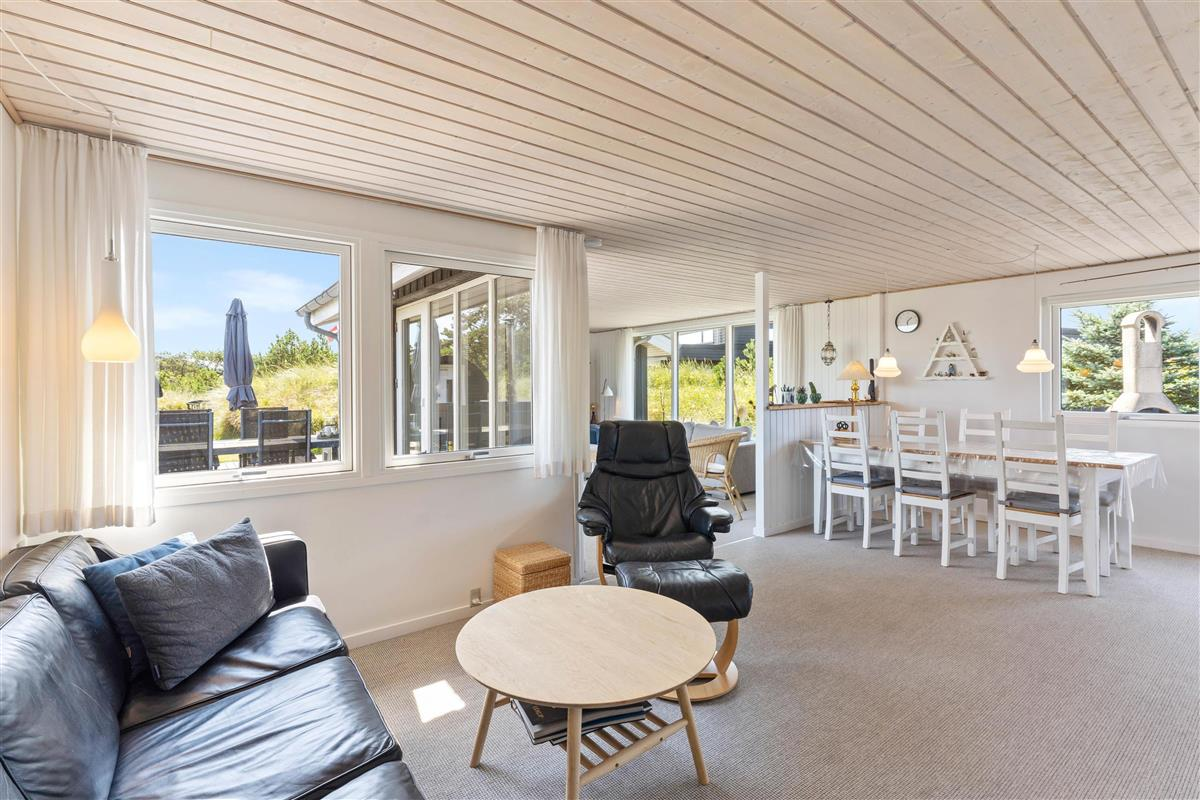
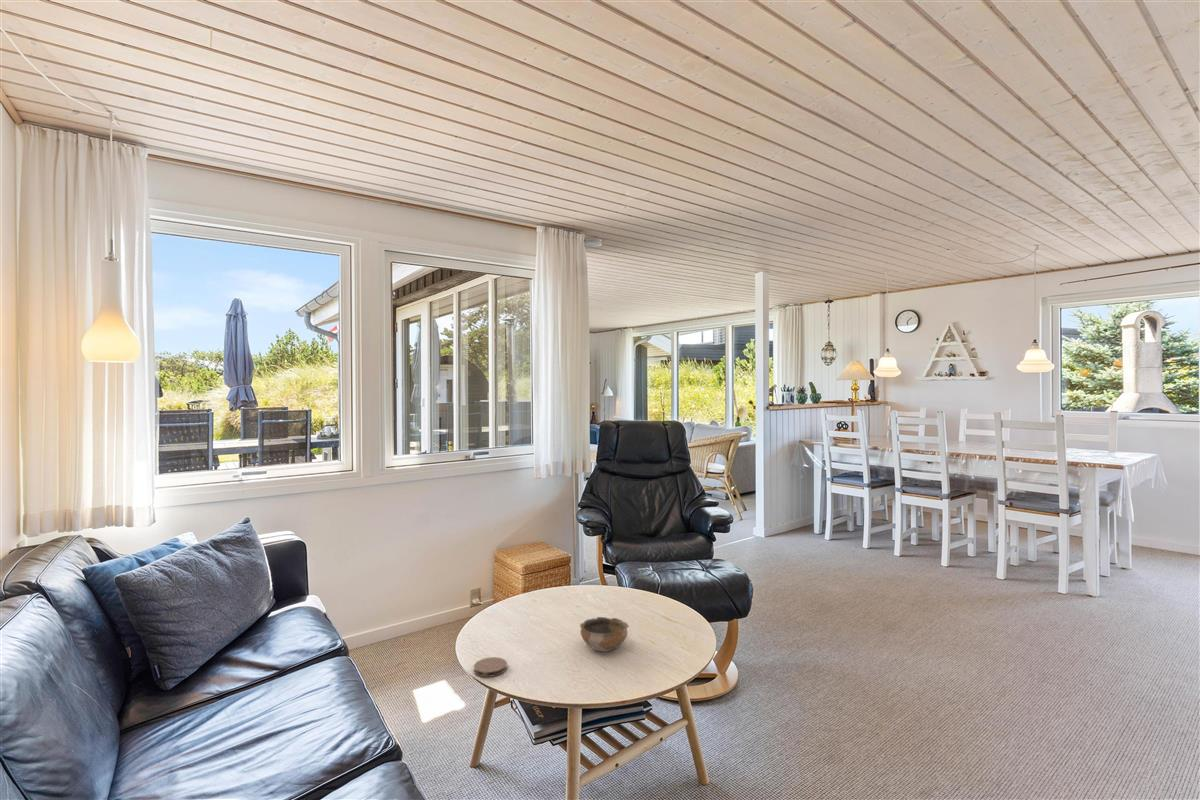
+ coaster [473,656,508,678]
+ bowl [579,616,630,653]
